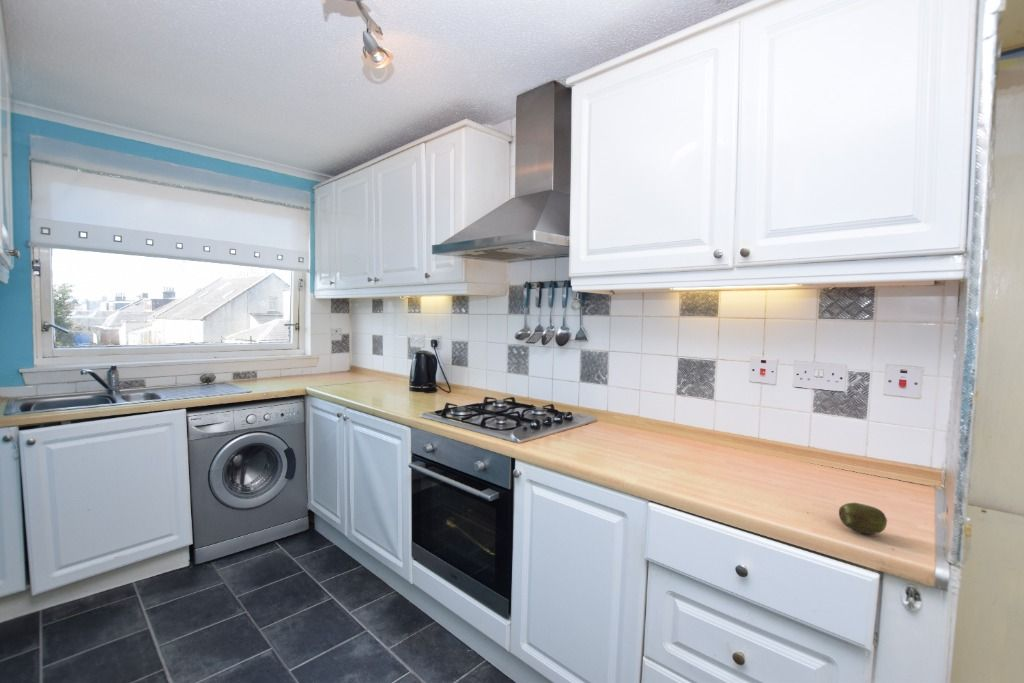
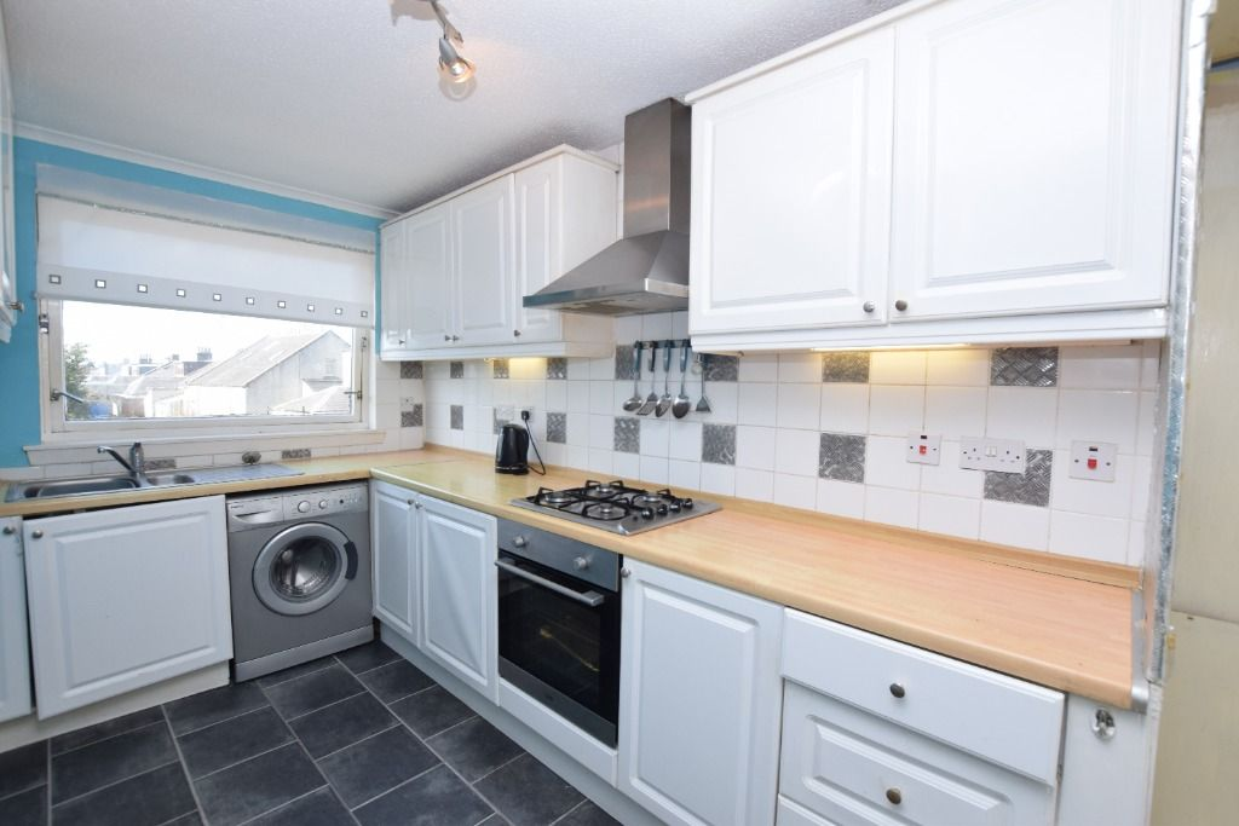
- fruit [838,502,888,535]
